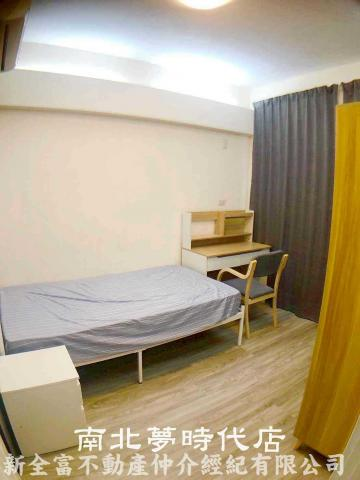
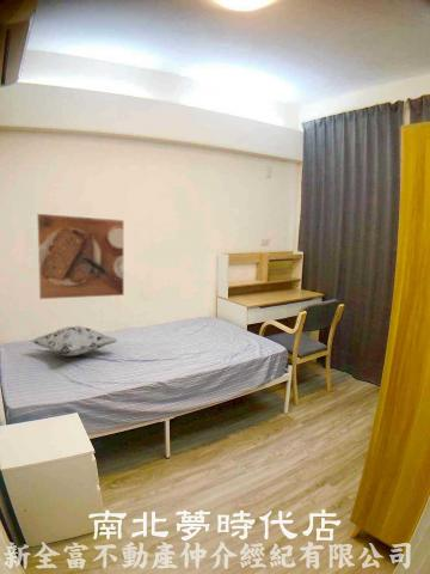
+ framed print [36,213,125,300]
+ decorative pillow [30,325,118,358]
